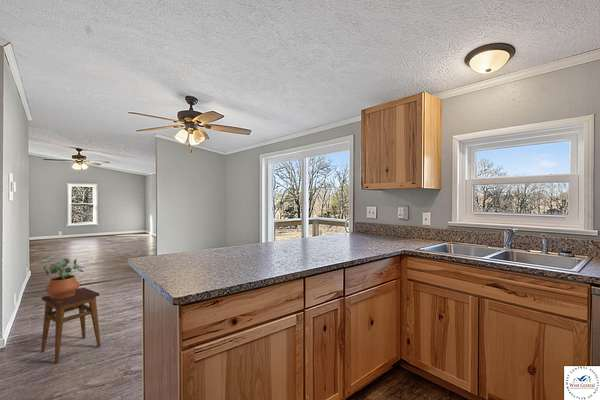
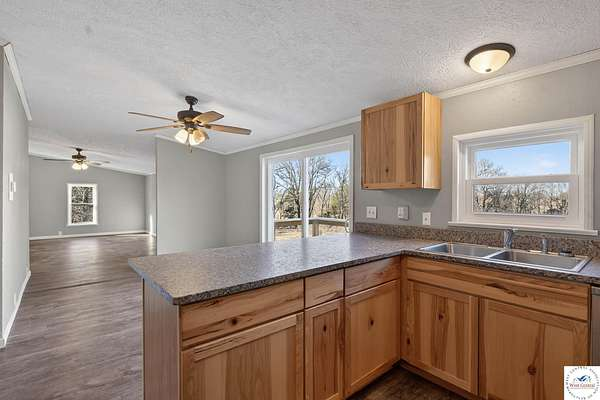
- stool [40,287,102,364]
- potted plant [42,258,84,300]
